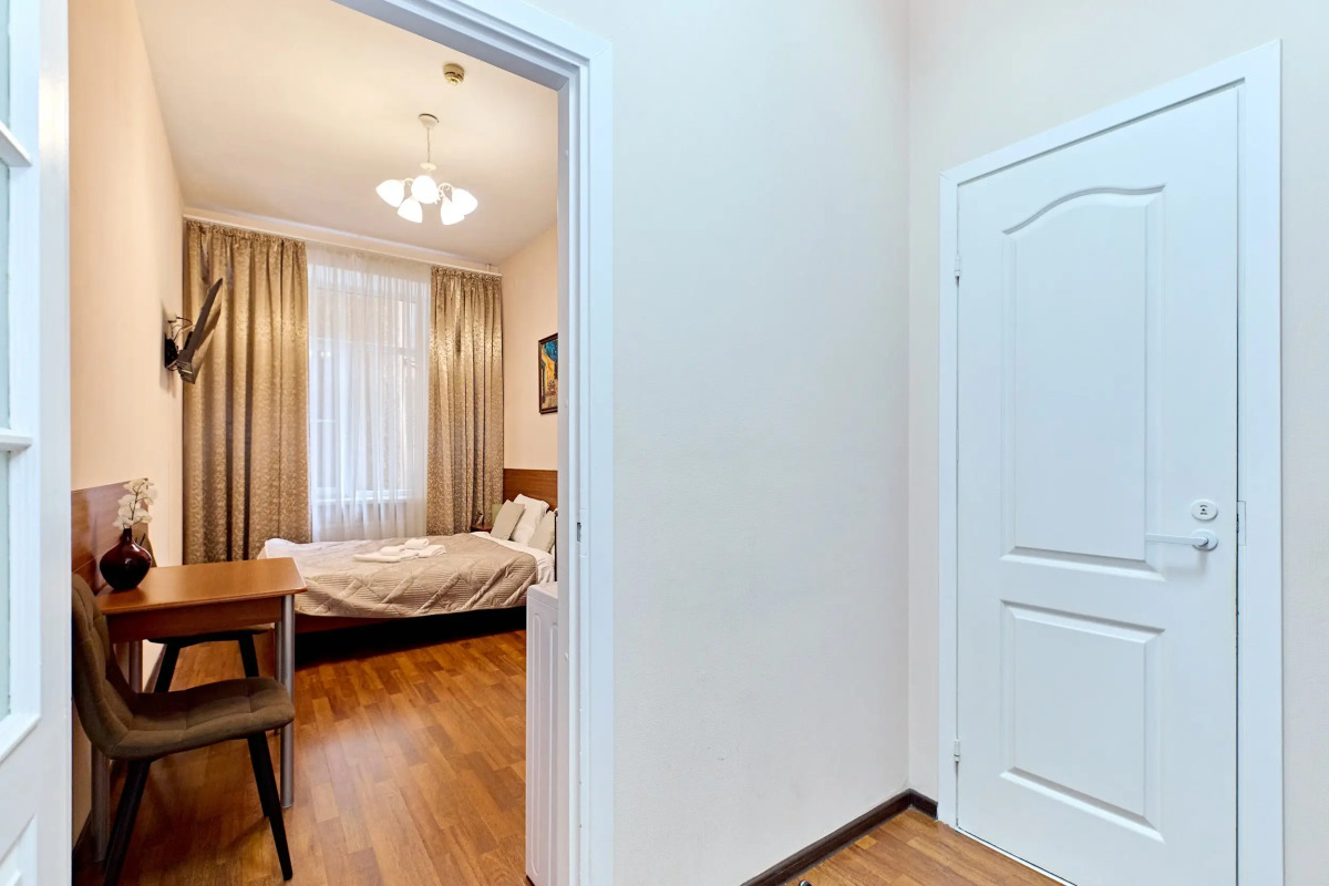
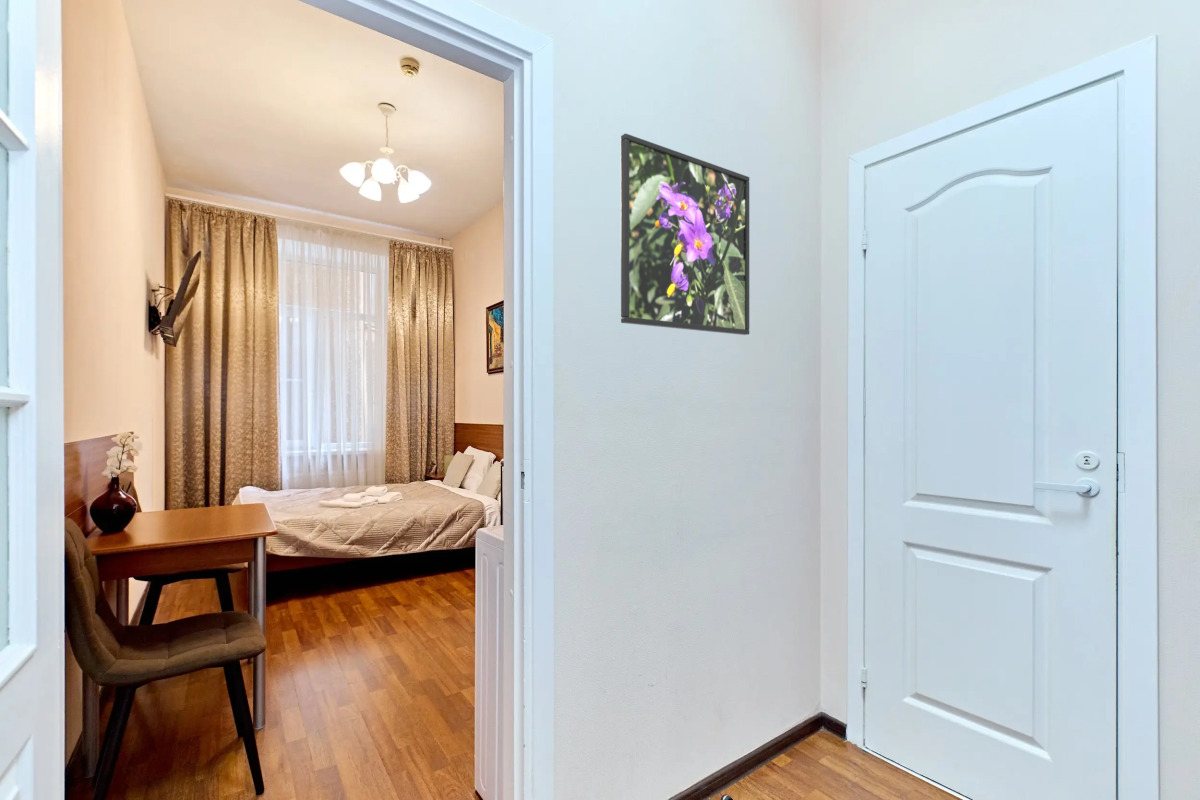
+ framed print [620,133,750,336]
